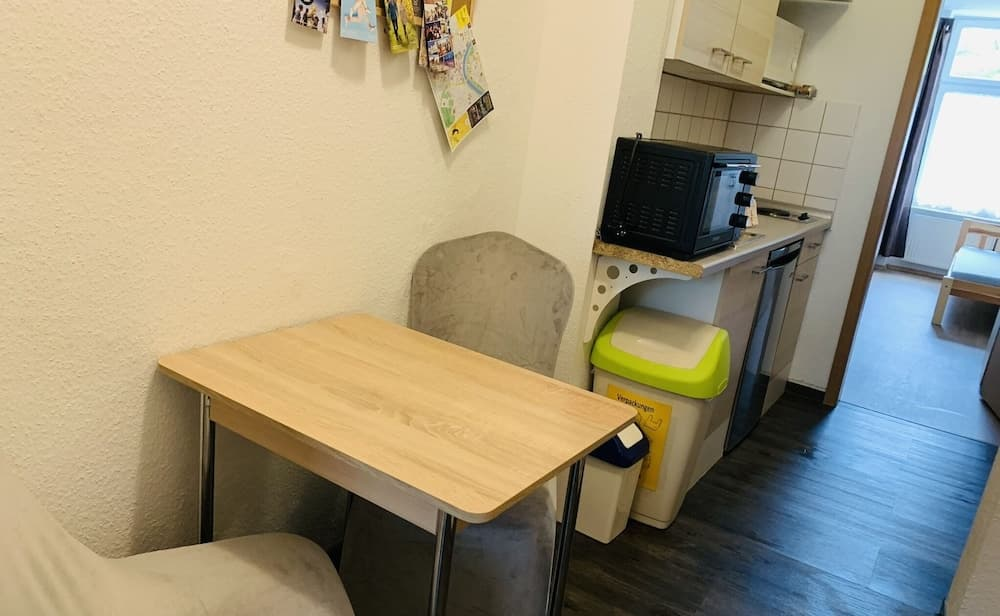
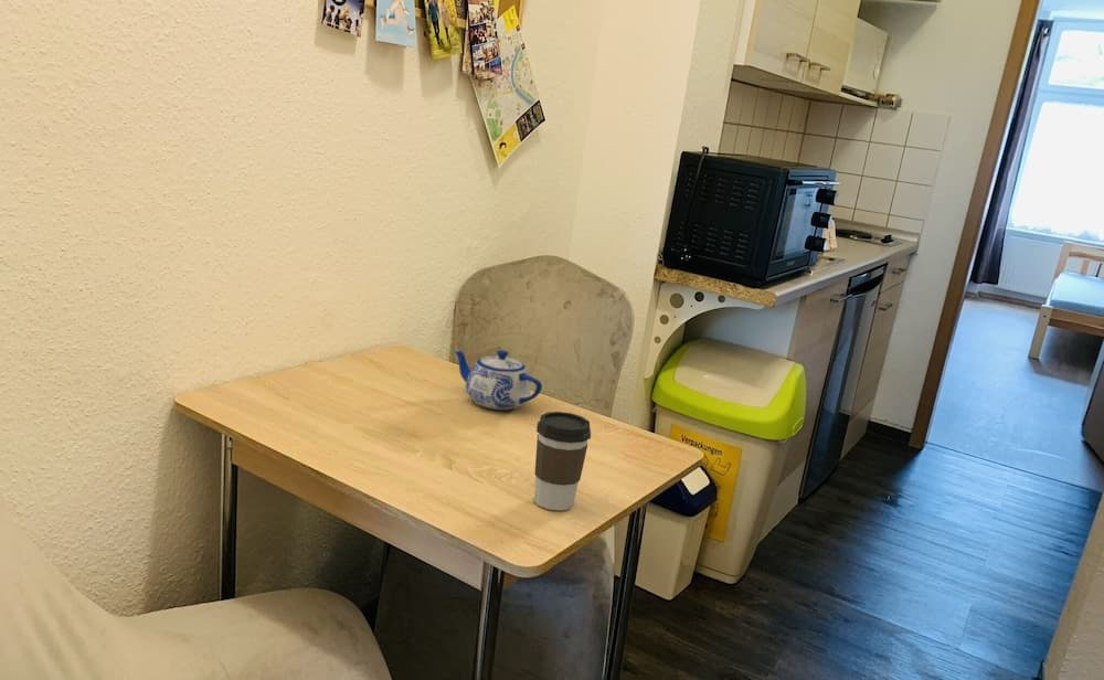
+ coffee cup [533,411,592,511]
+ teapot [453,348,543,411]
